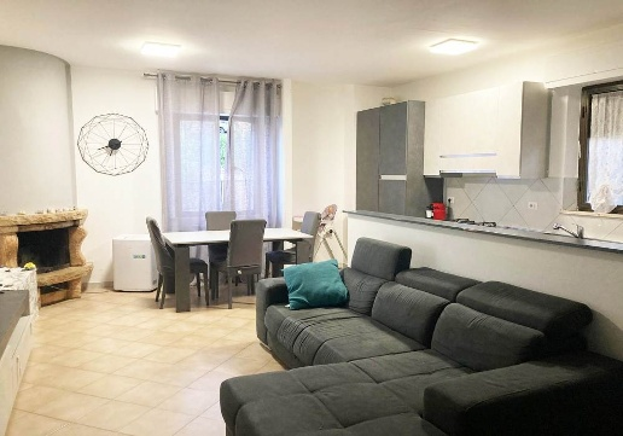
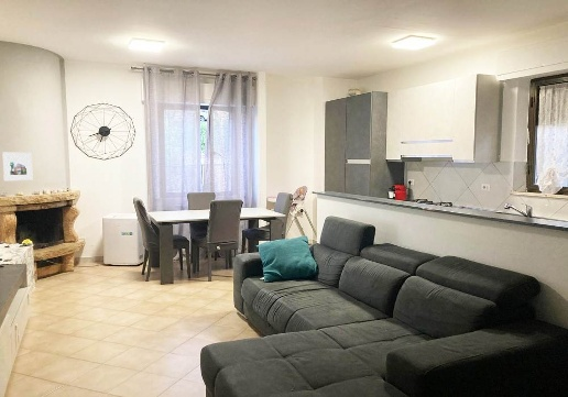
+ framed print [1,152,34,181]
